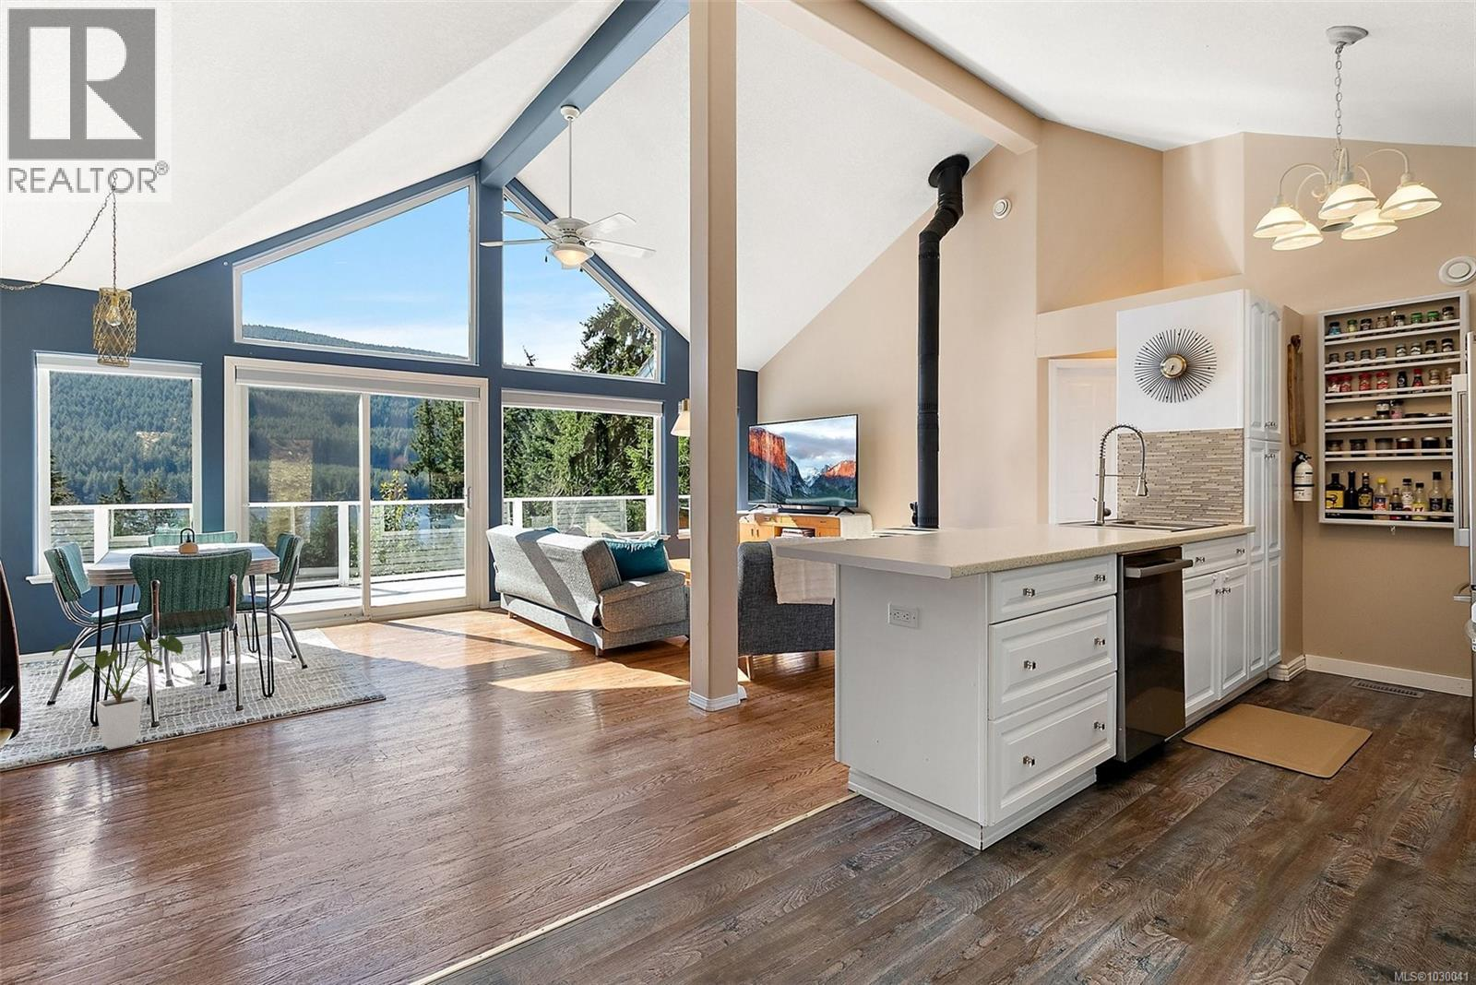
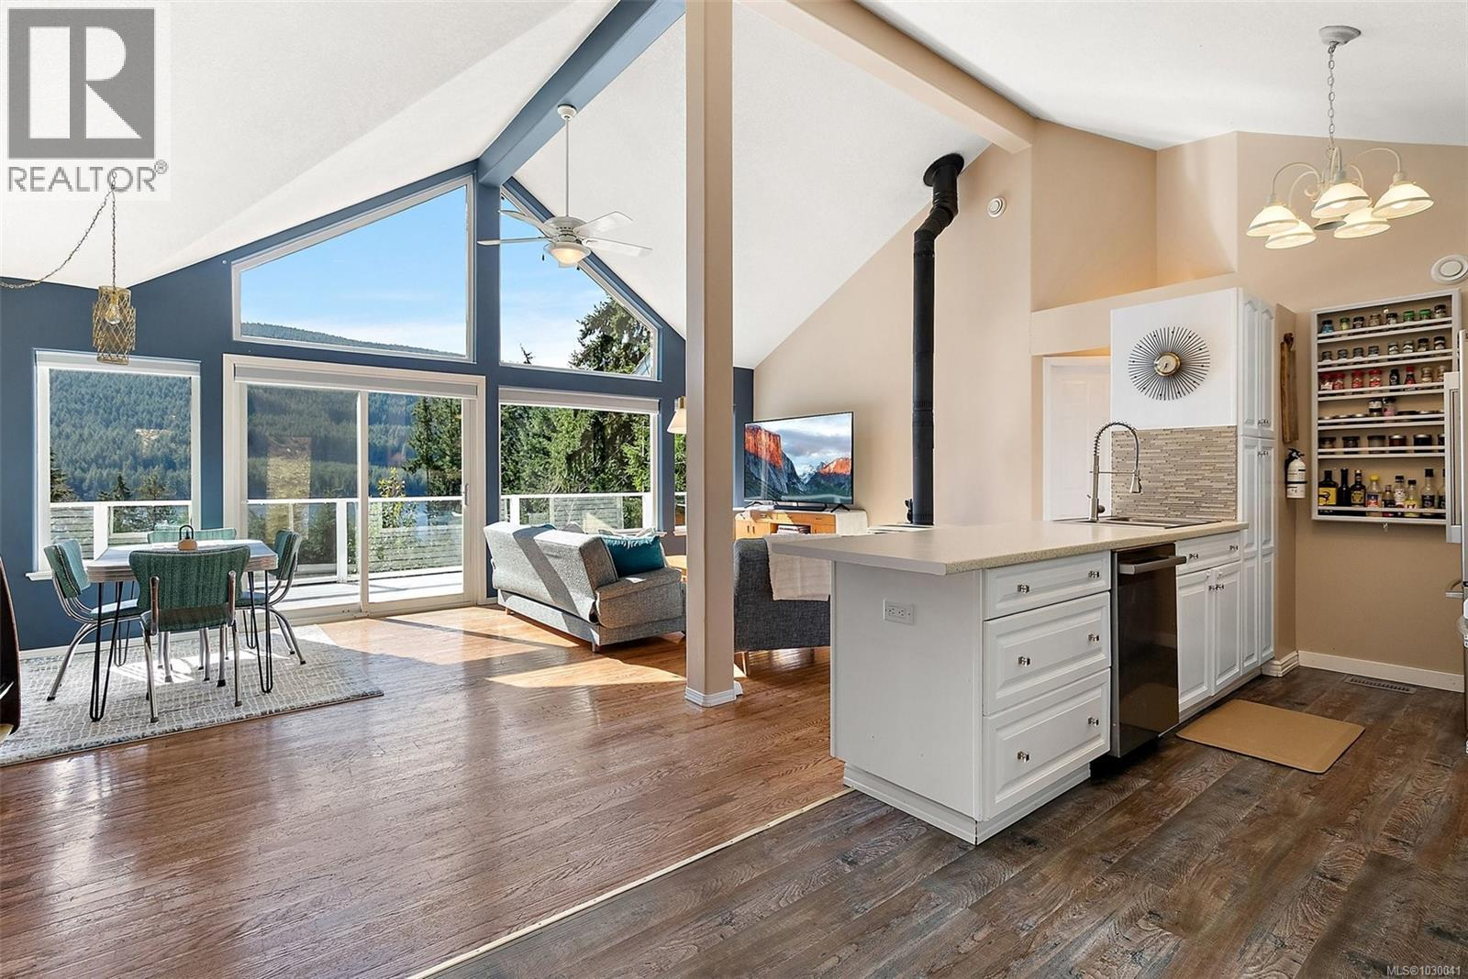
- house plant [52,633,185,751]
